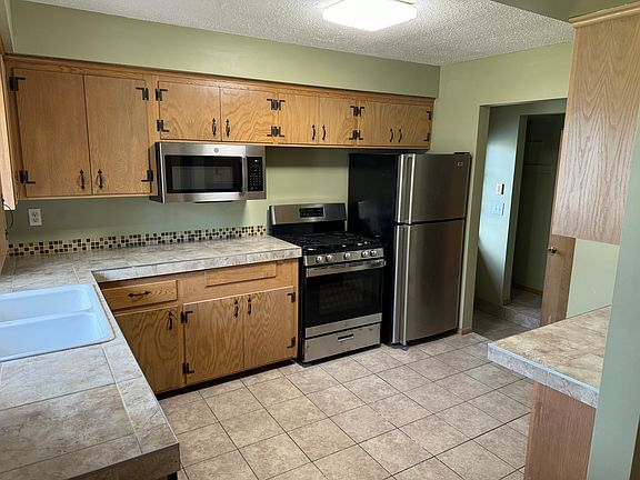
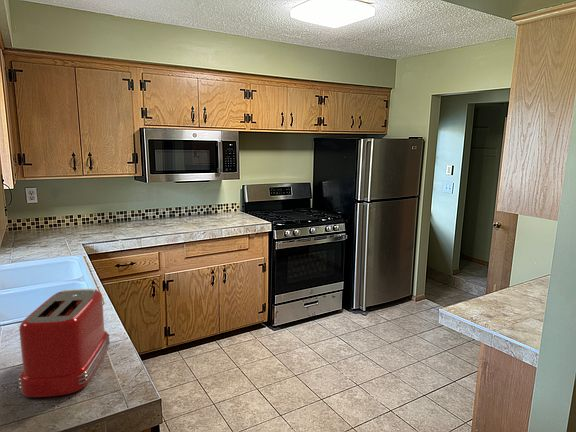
+ toaster [17,288,111,398]
